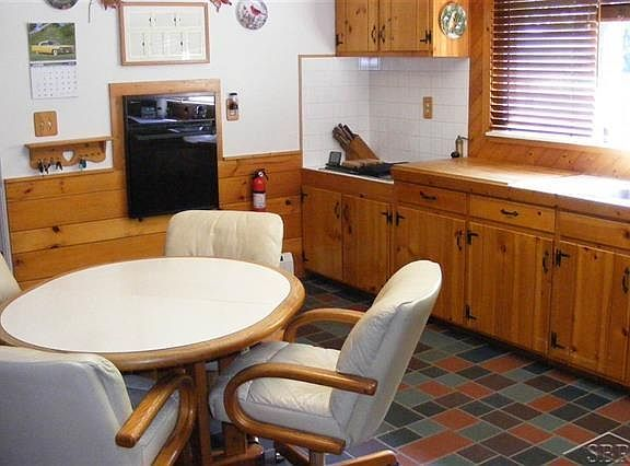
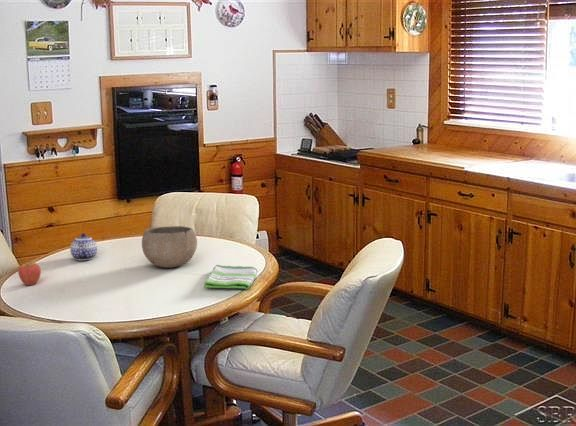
+ fruit [17,258,42,286]
+ dish towel [203,264,258,290]
+ bowl [141,225,198,269]
+ teapot [69,232,98,261]
